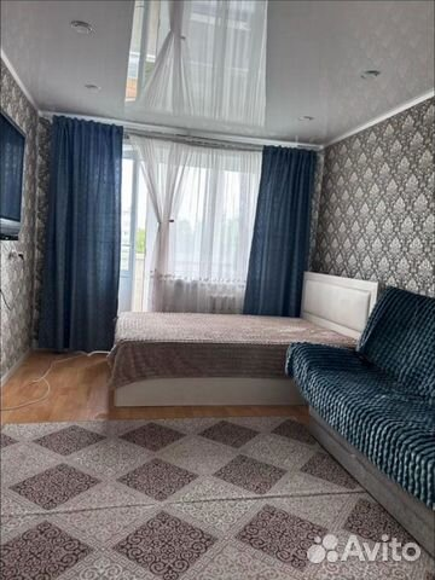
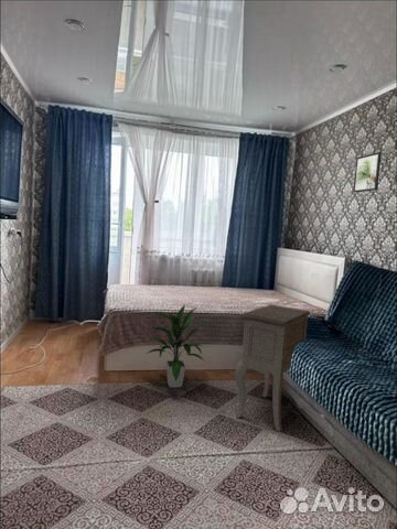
+ nightstand [234,303,311,433]
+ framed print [352,151,383,194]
+ indoor plant [143,303,205,388]
